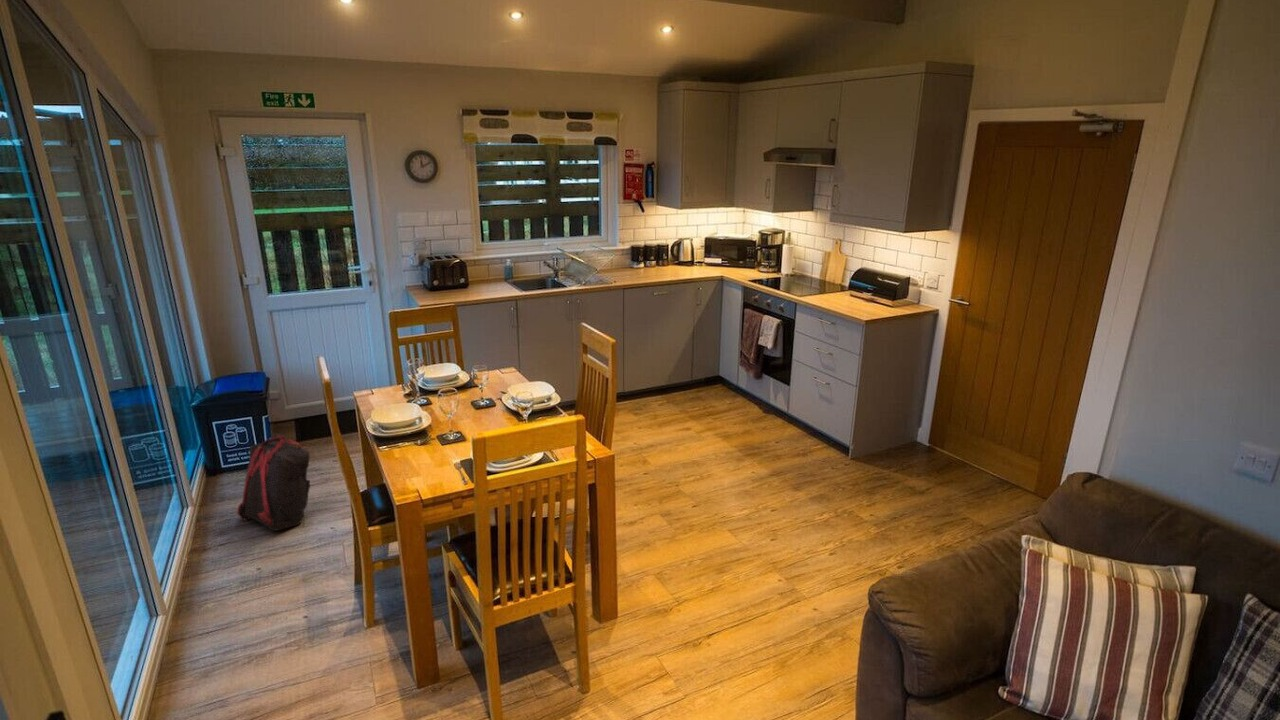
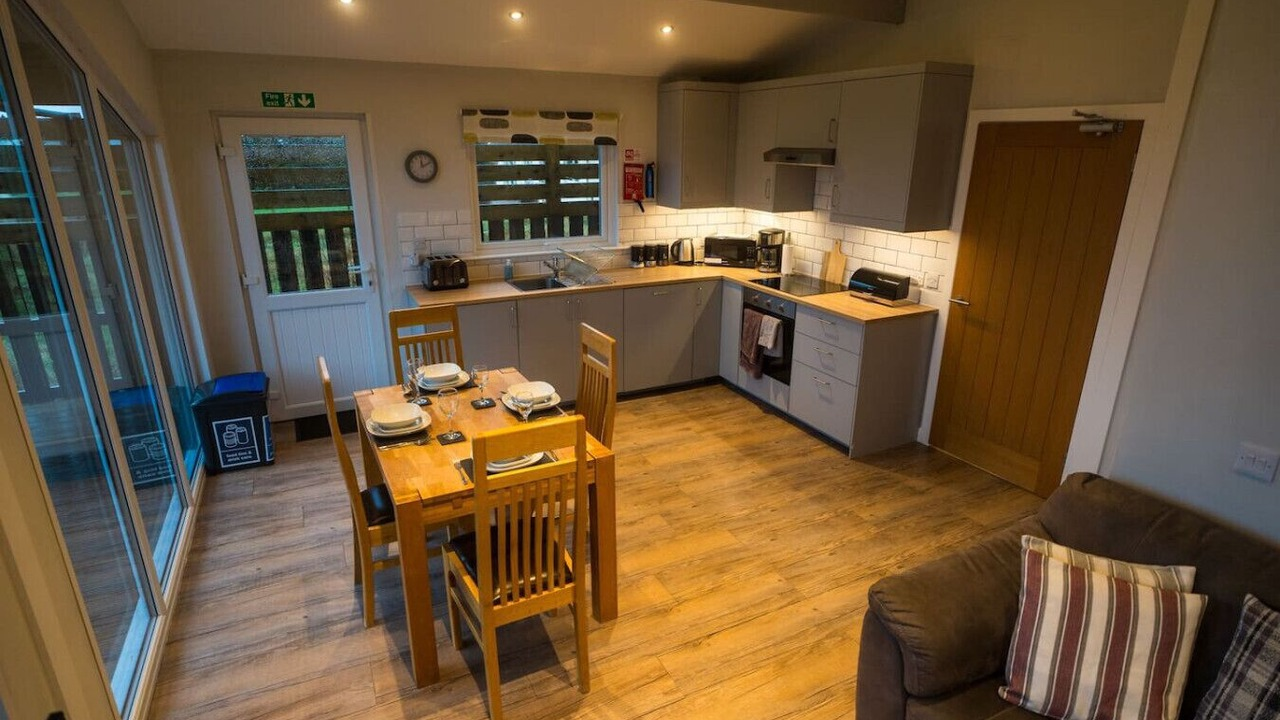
- backpack [236,434,311,532]
